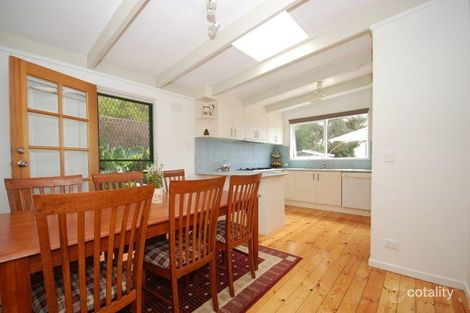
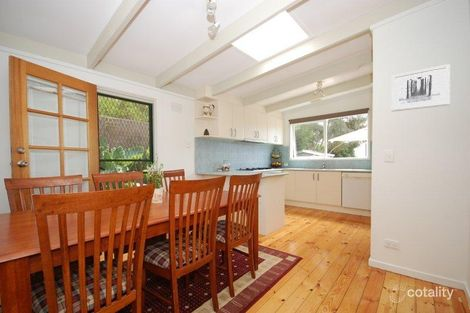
+ wall art [390,63,451,113]
